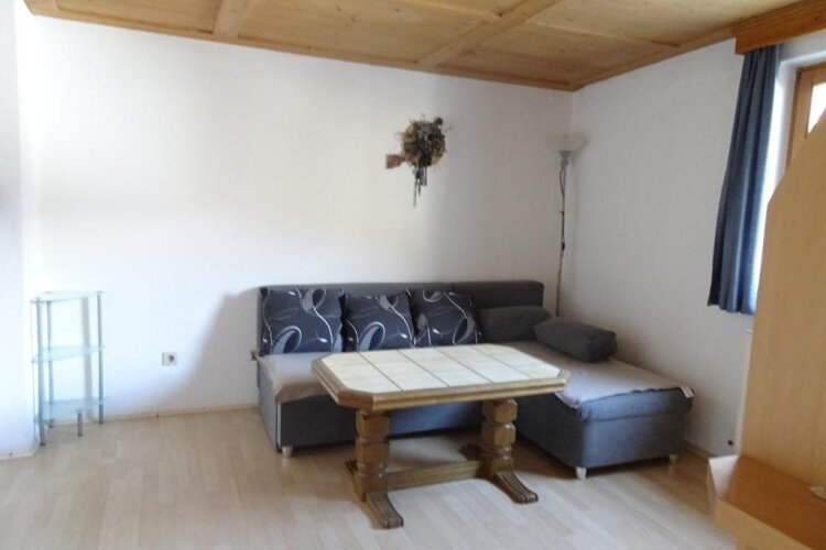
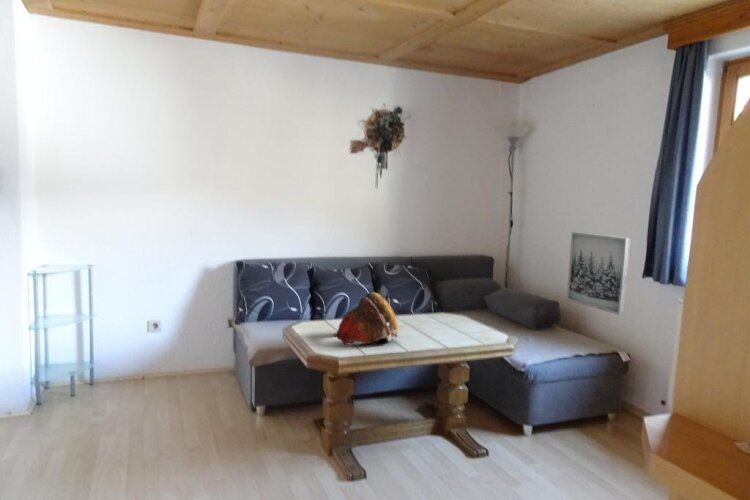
+ wall art [565,231,631,316]
+ decorative bowl [332,291,399,346]
